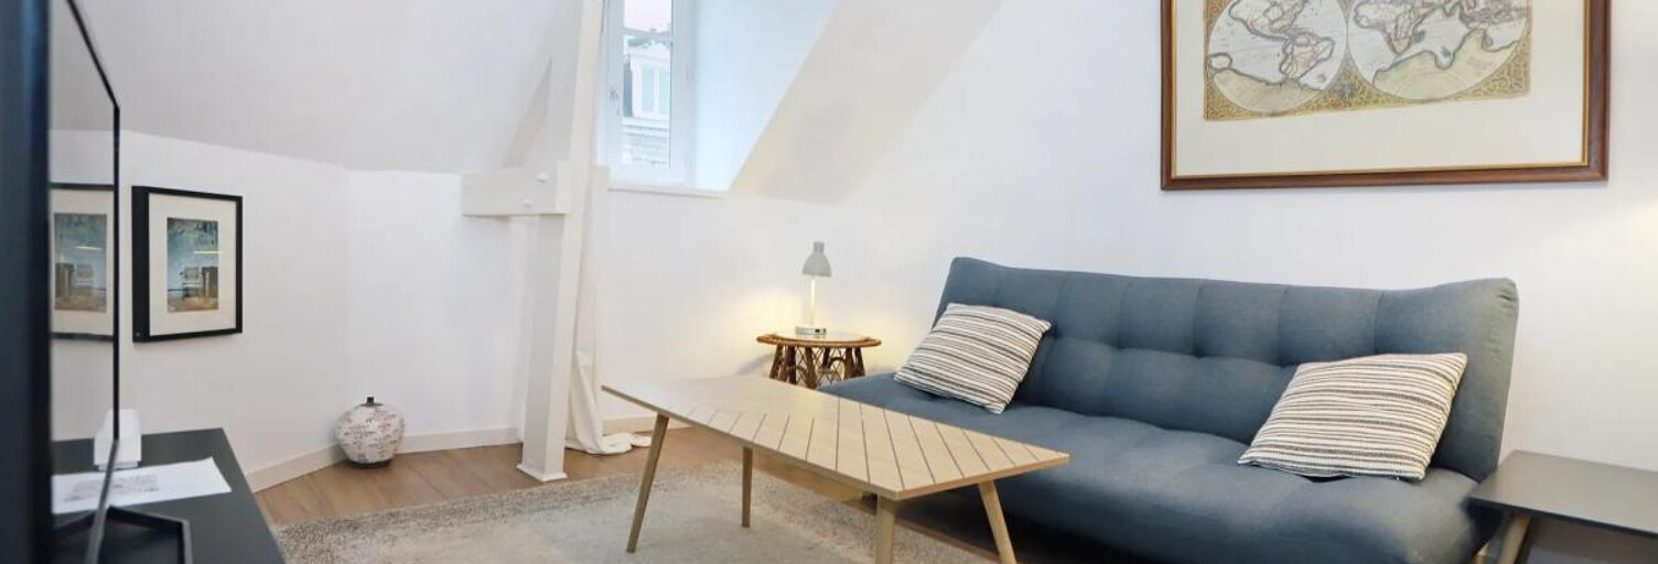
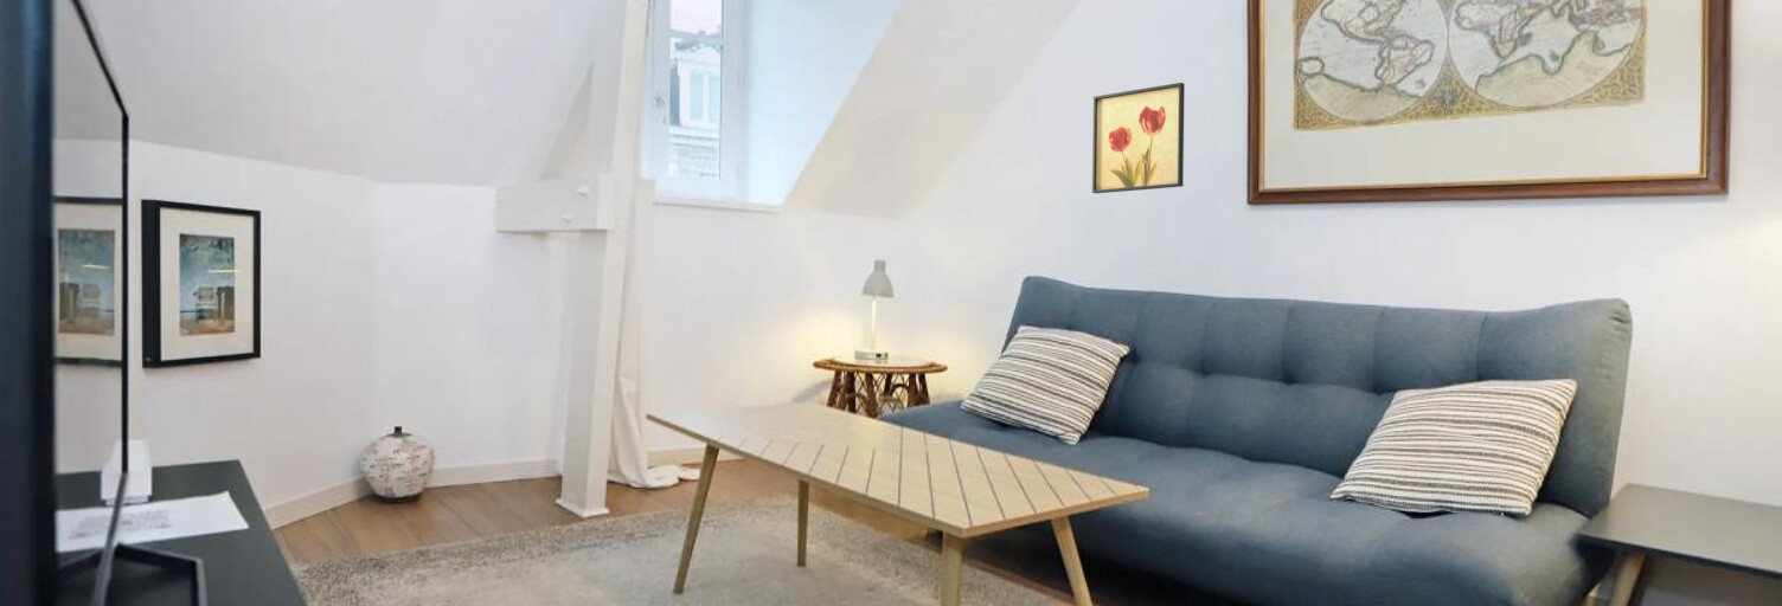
+ wall art [1091,82,1186,194]
